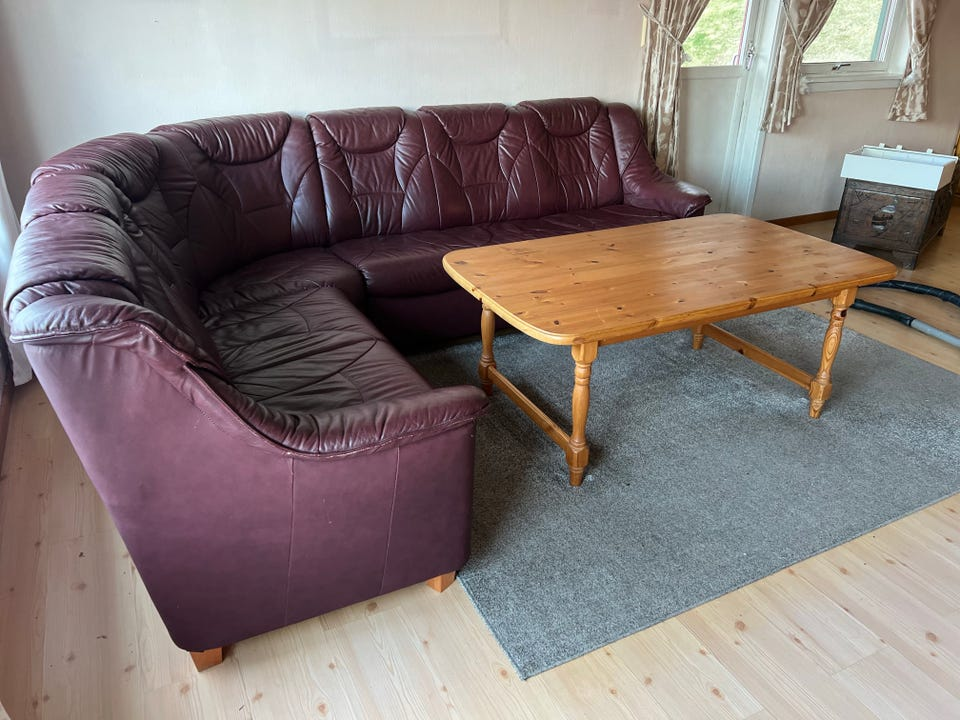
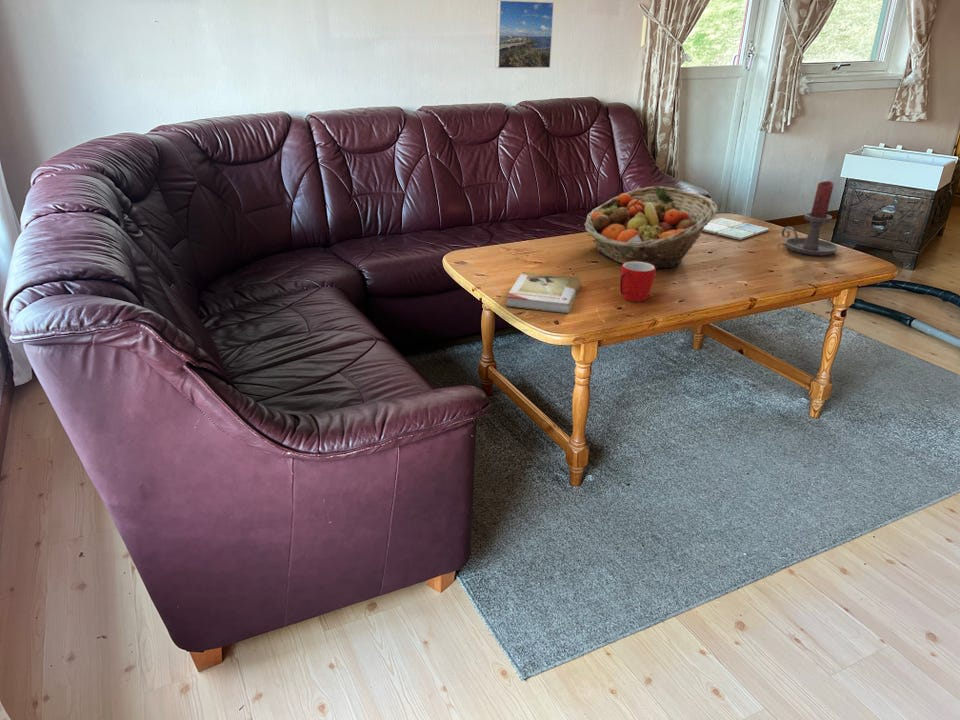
+ candle holder [780,180,839,256]
+ fruit basket [583,185,718,269]
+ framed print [495,0,555,69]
+ book [505,271,582,314]
+ mug [619,261,656,303]
+ drink coaster [702,217,770,241]
